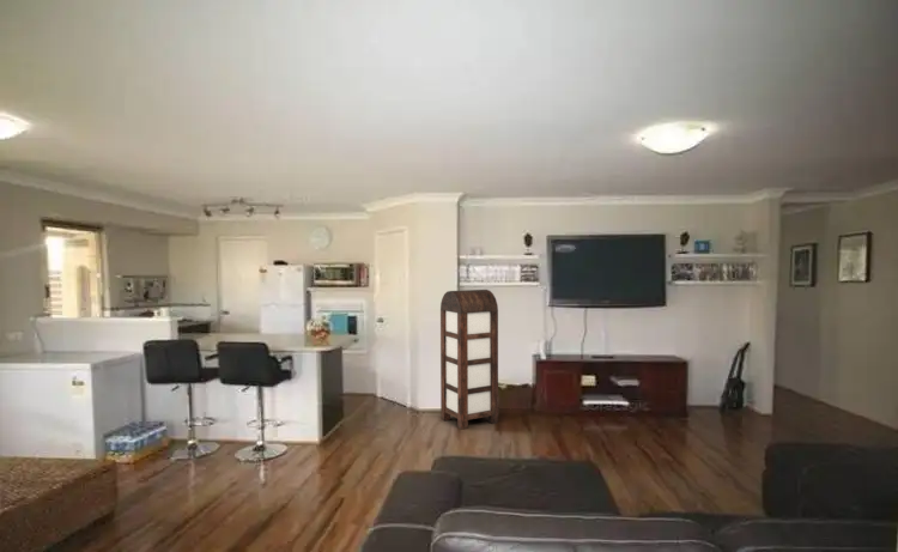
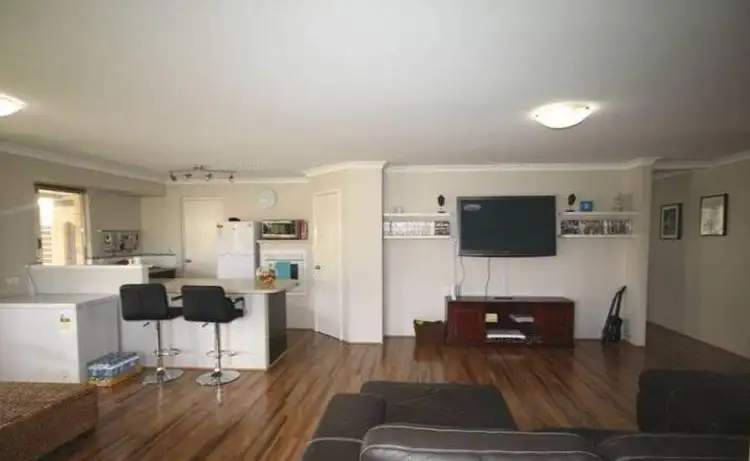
- bookshelf [439,289,499,431]
